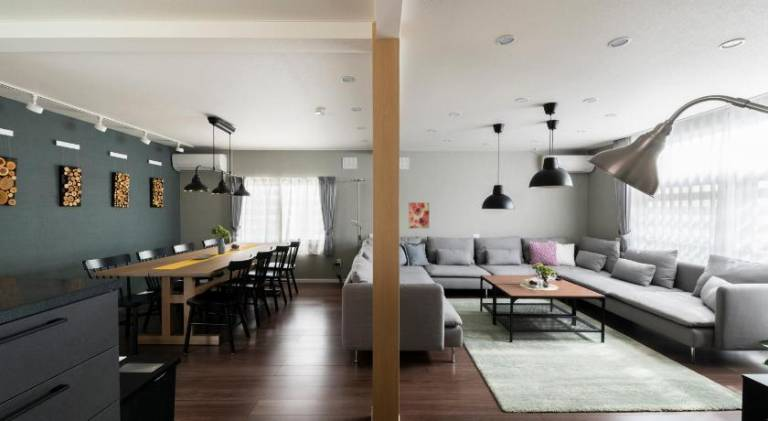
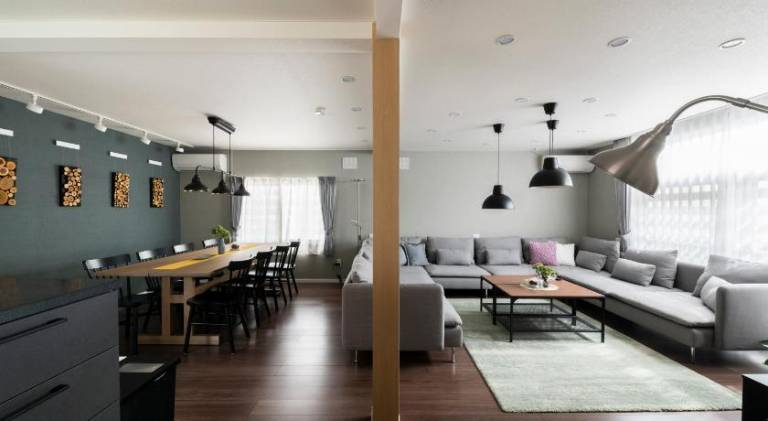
- wall art [408,202,430,229]
